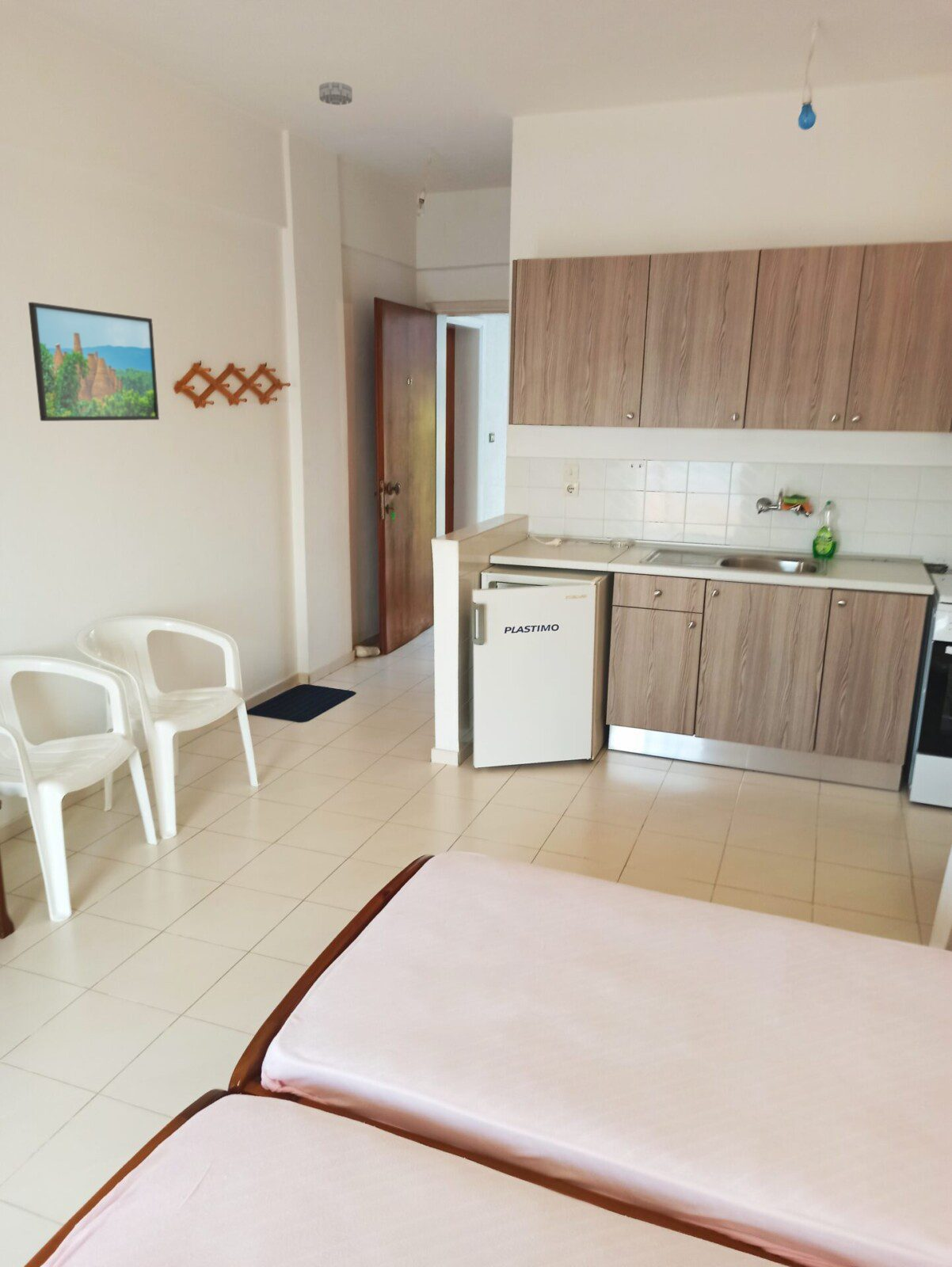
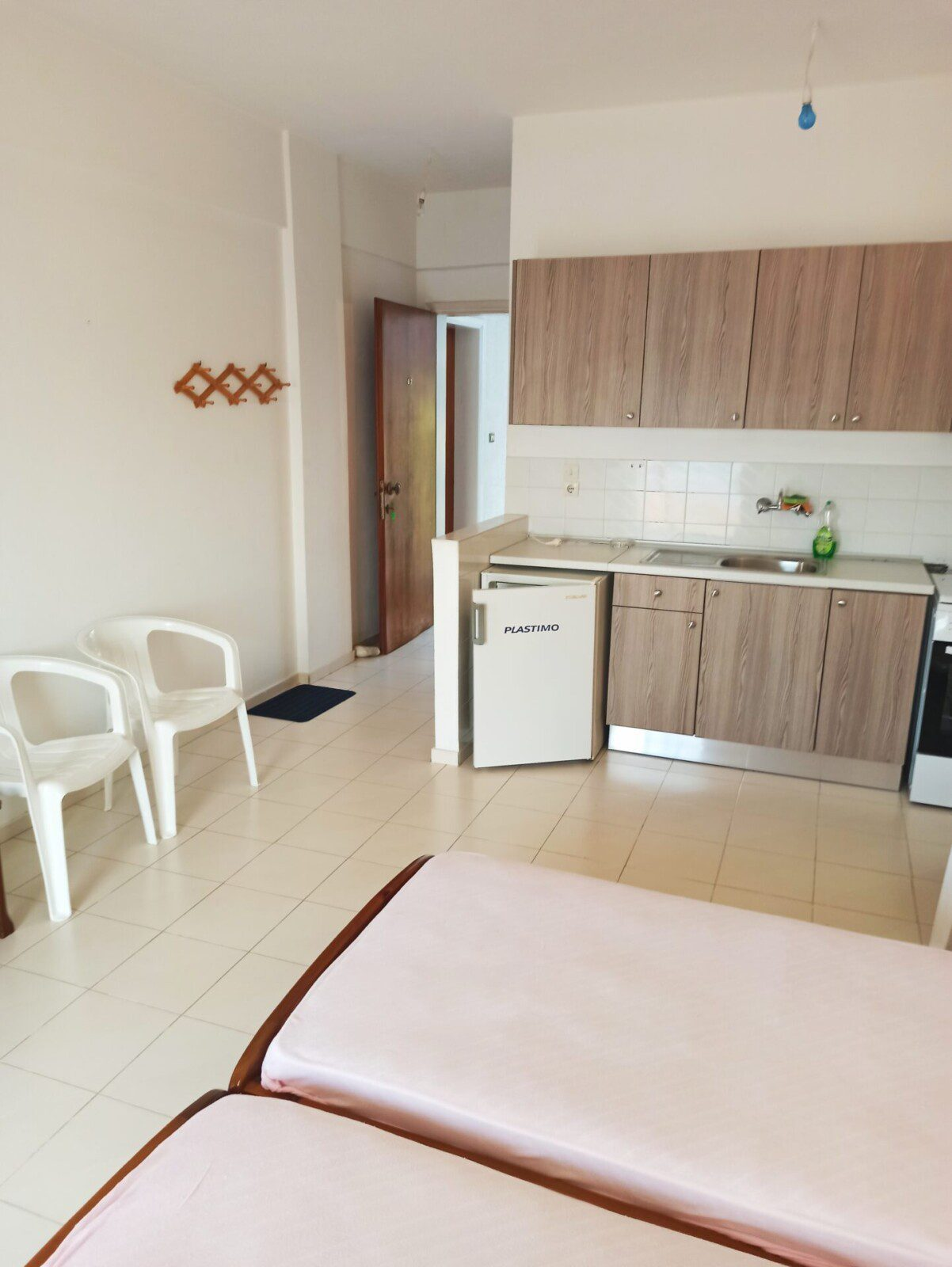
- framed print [28,302,160,422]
- smoke detector [318,81,353,106]
